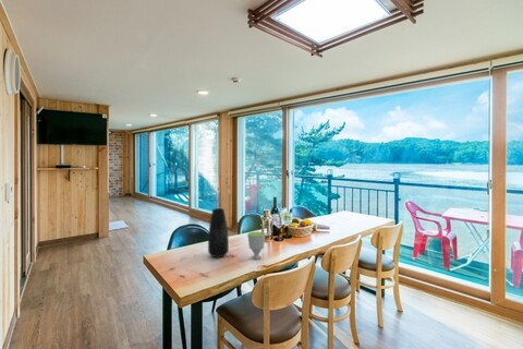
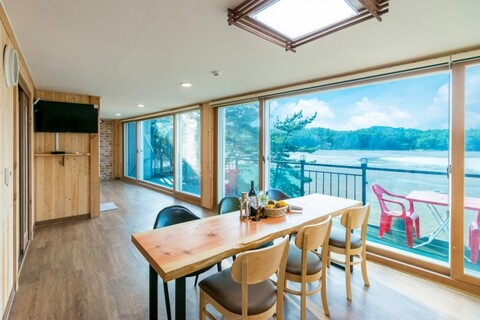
- vase [207,207,230,258]
- cup [246,231,267,260]
